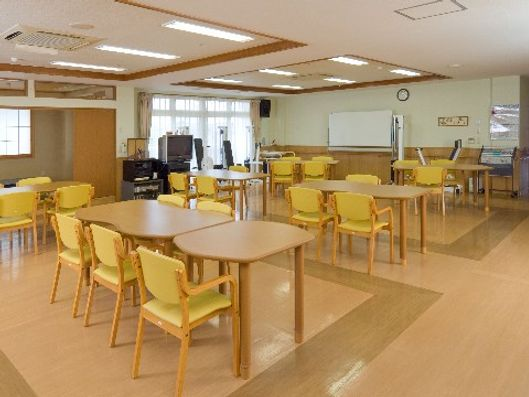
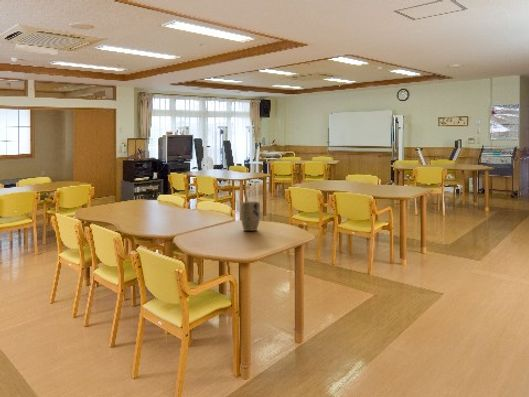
+ plant pot [240,201,261,232]
